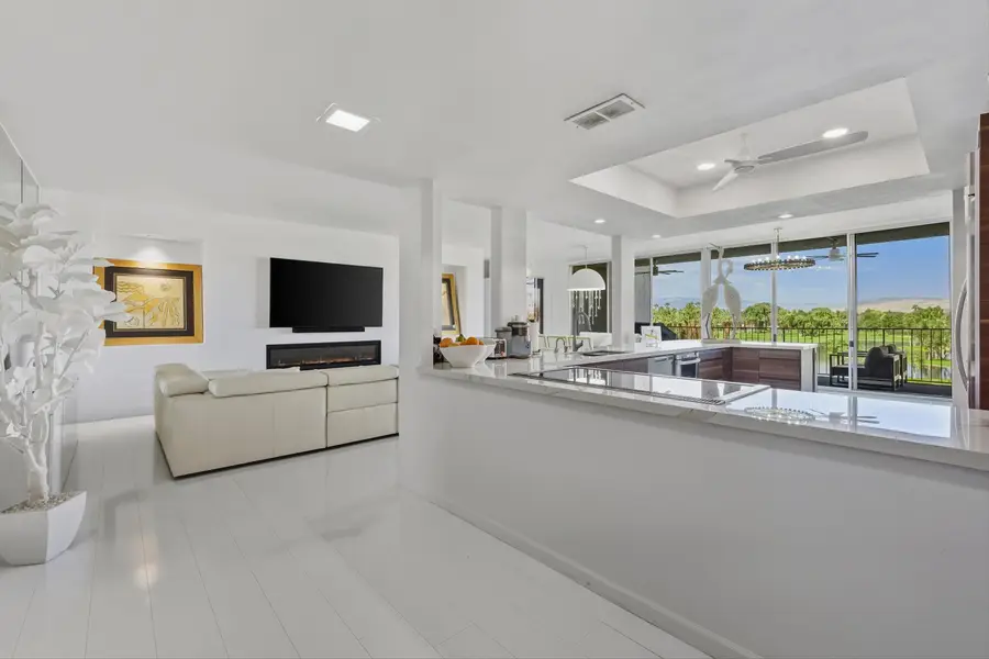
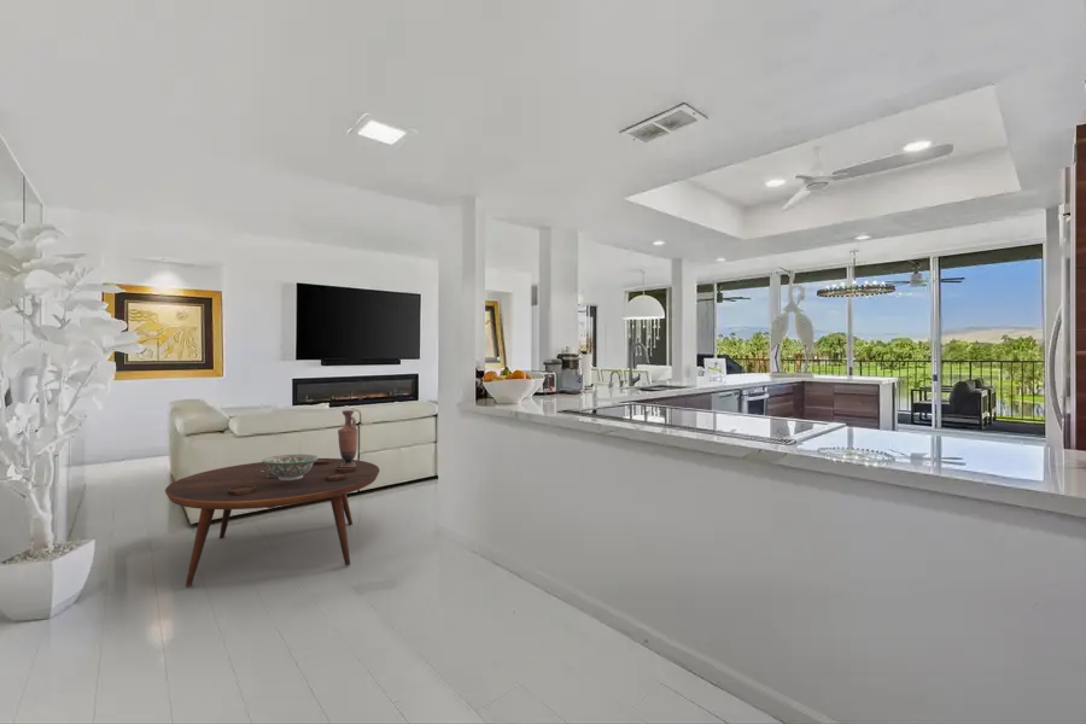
+ coffee table [164,457,381,588]
+ vase [337,409,360,467]
+ decorative bowl [262,454,320,480]
